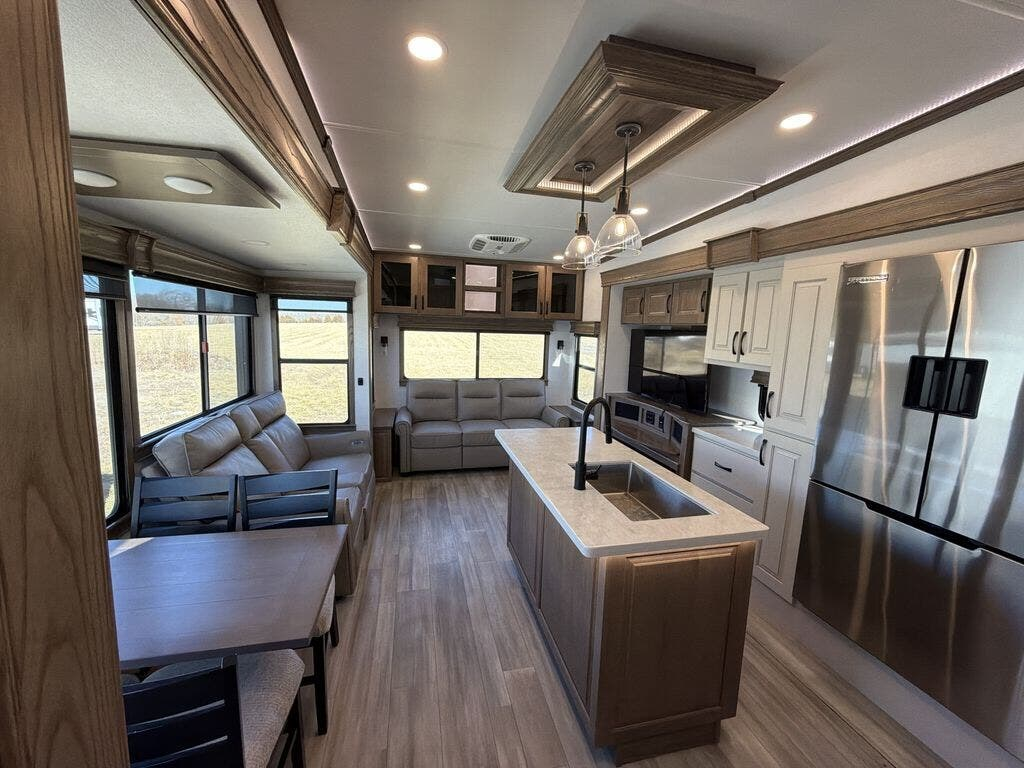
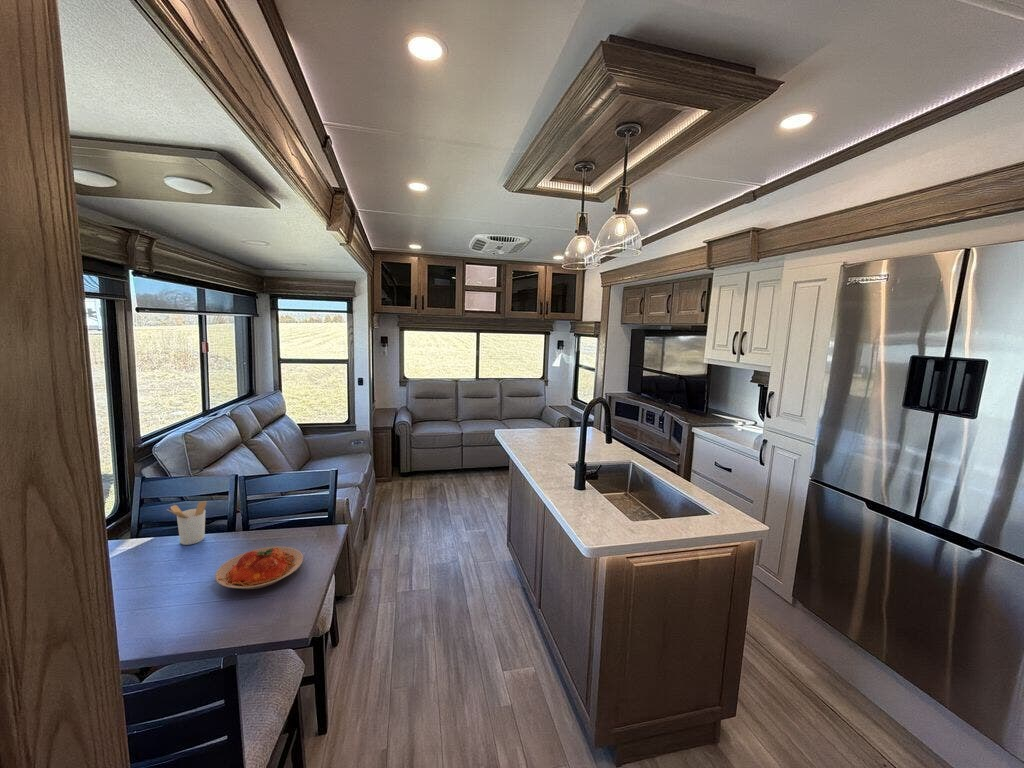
+ utensil holder [166,500,208,546]
+ plate [214,546,304,590]
